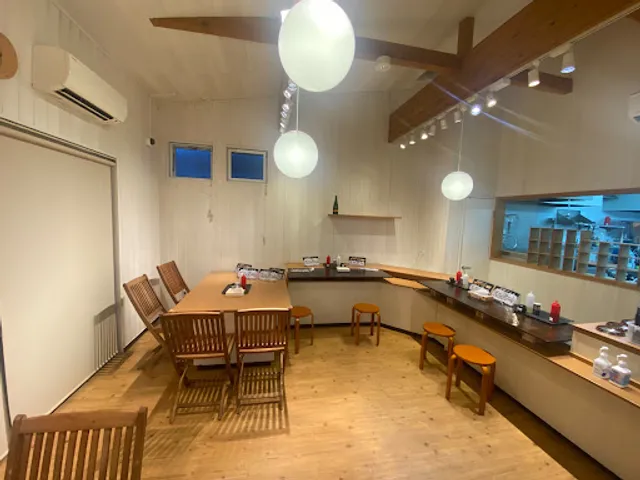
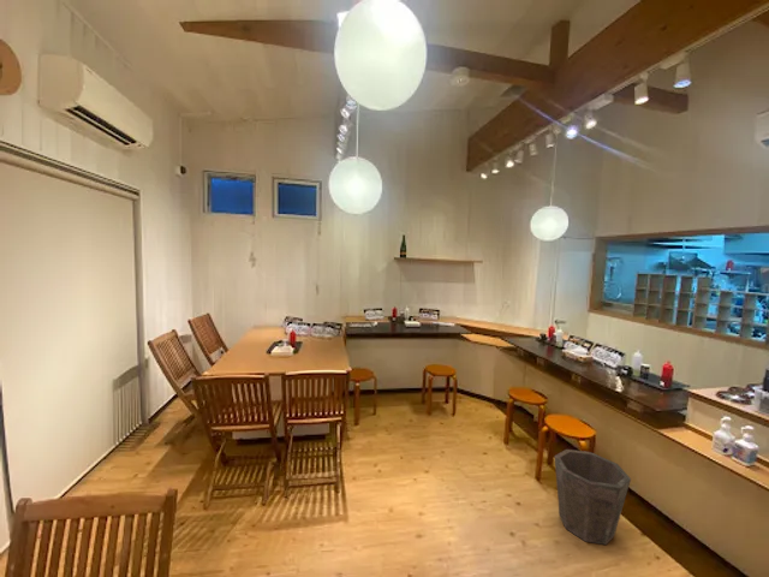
+ waste bin [554,448,632,546]
